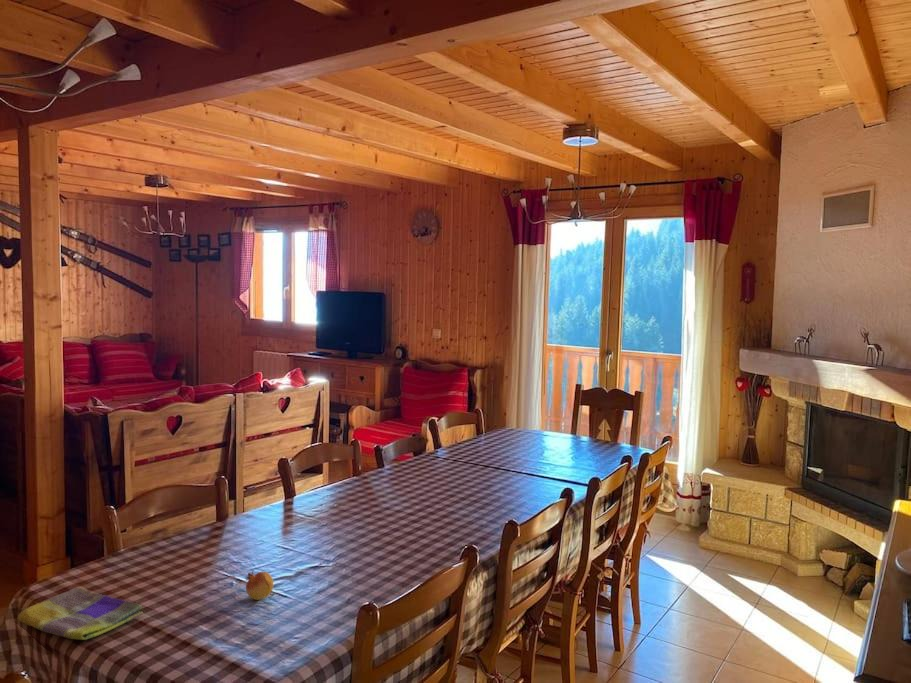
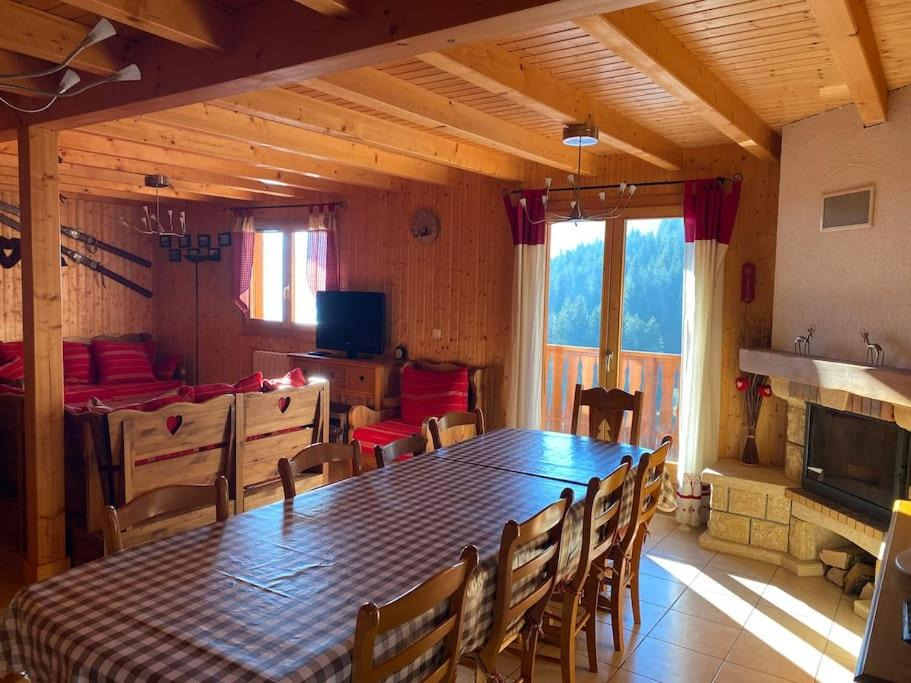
- dish towel [16,586,144,641]
- fruit [245,569,276,601]
